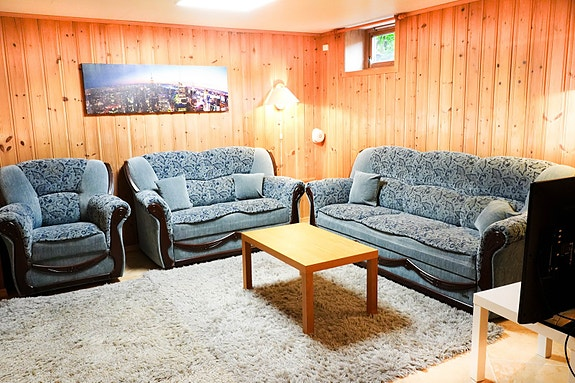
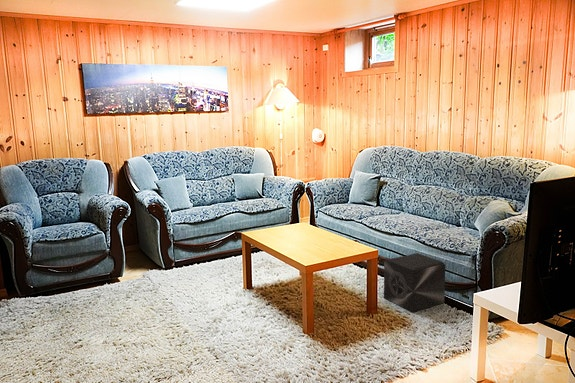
+ speaker [383,252,446,313]
